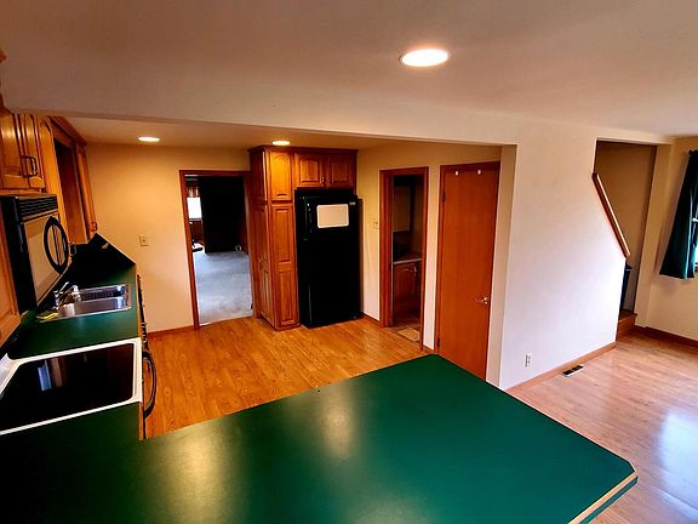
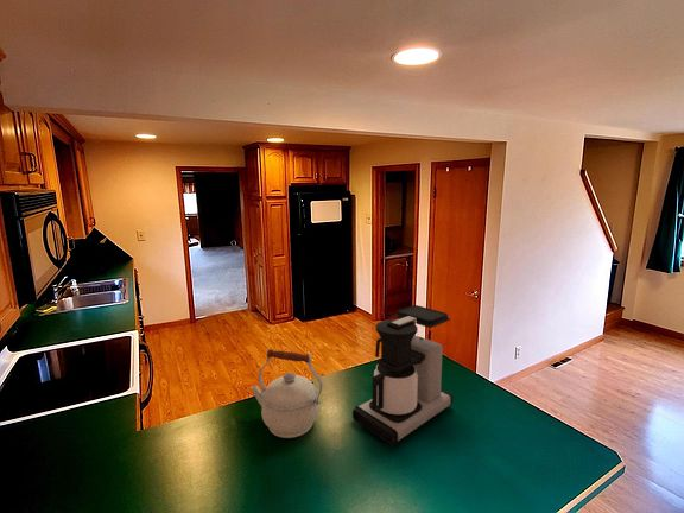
+ kettle [251,348,323,439]
+ coffee maker [352,304,455,445]
